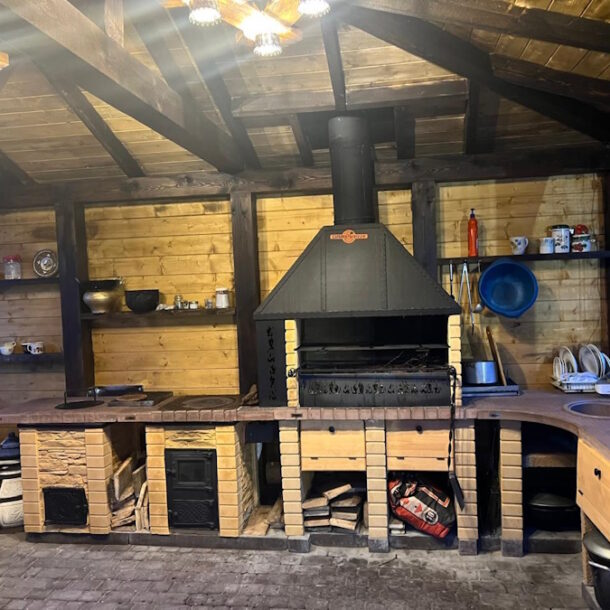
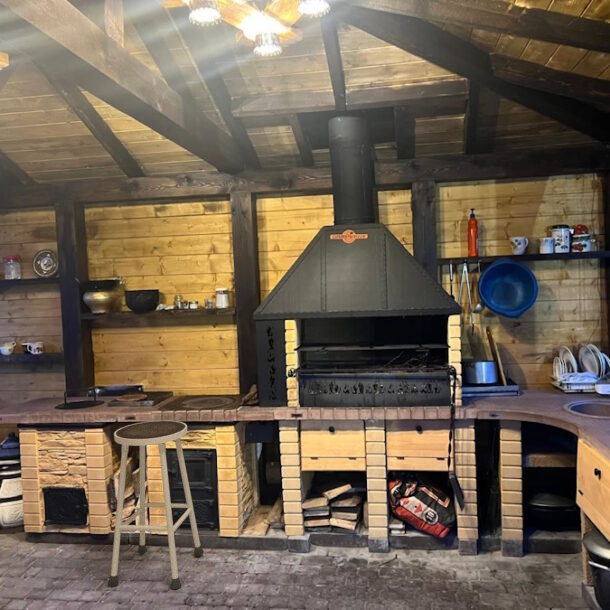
+ stool [107,420,205,590]
